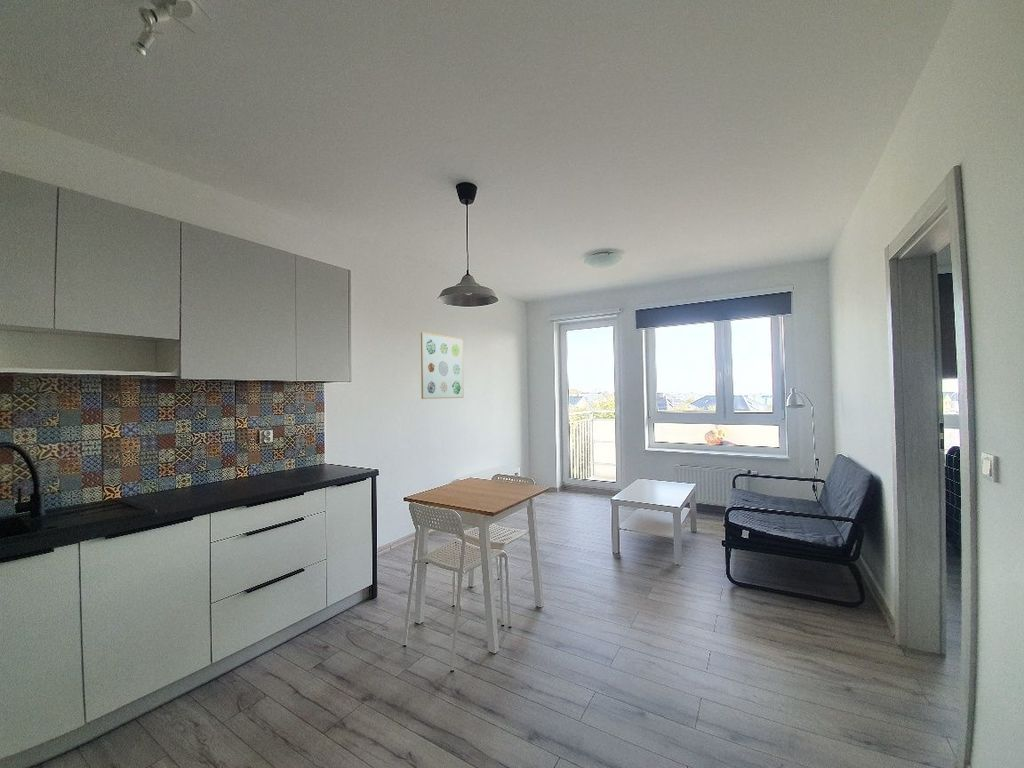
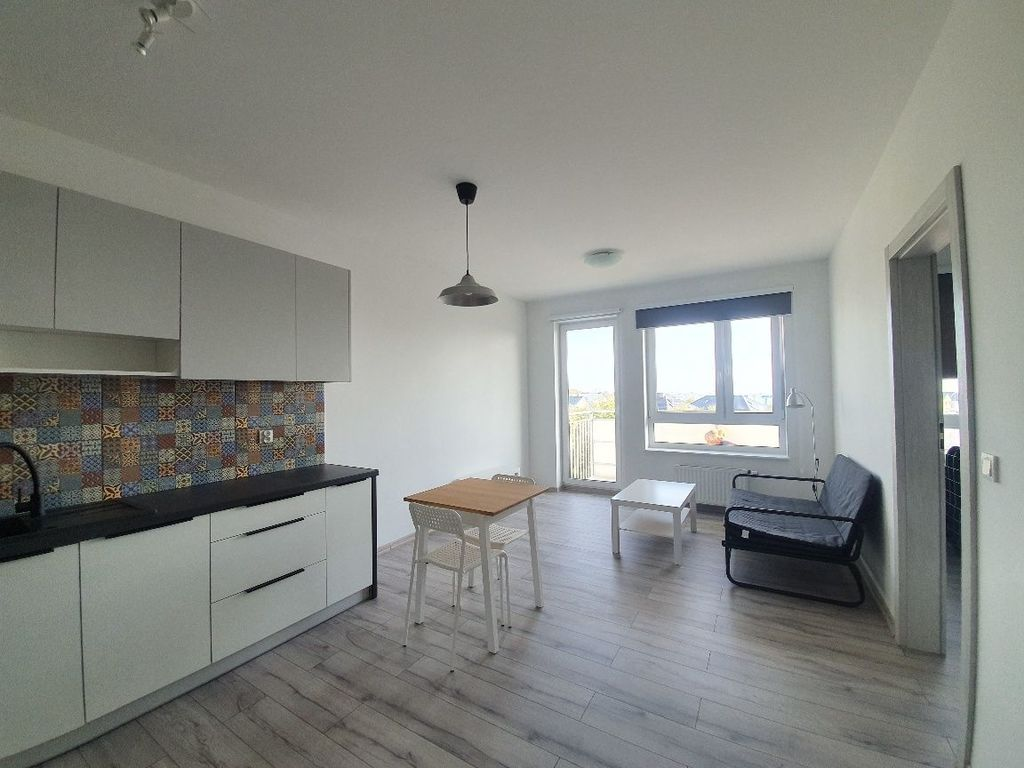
- wall art [420,331,465,400]
